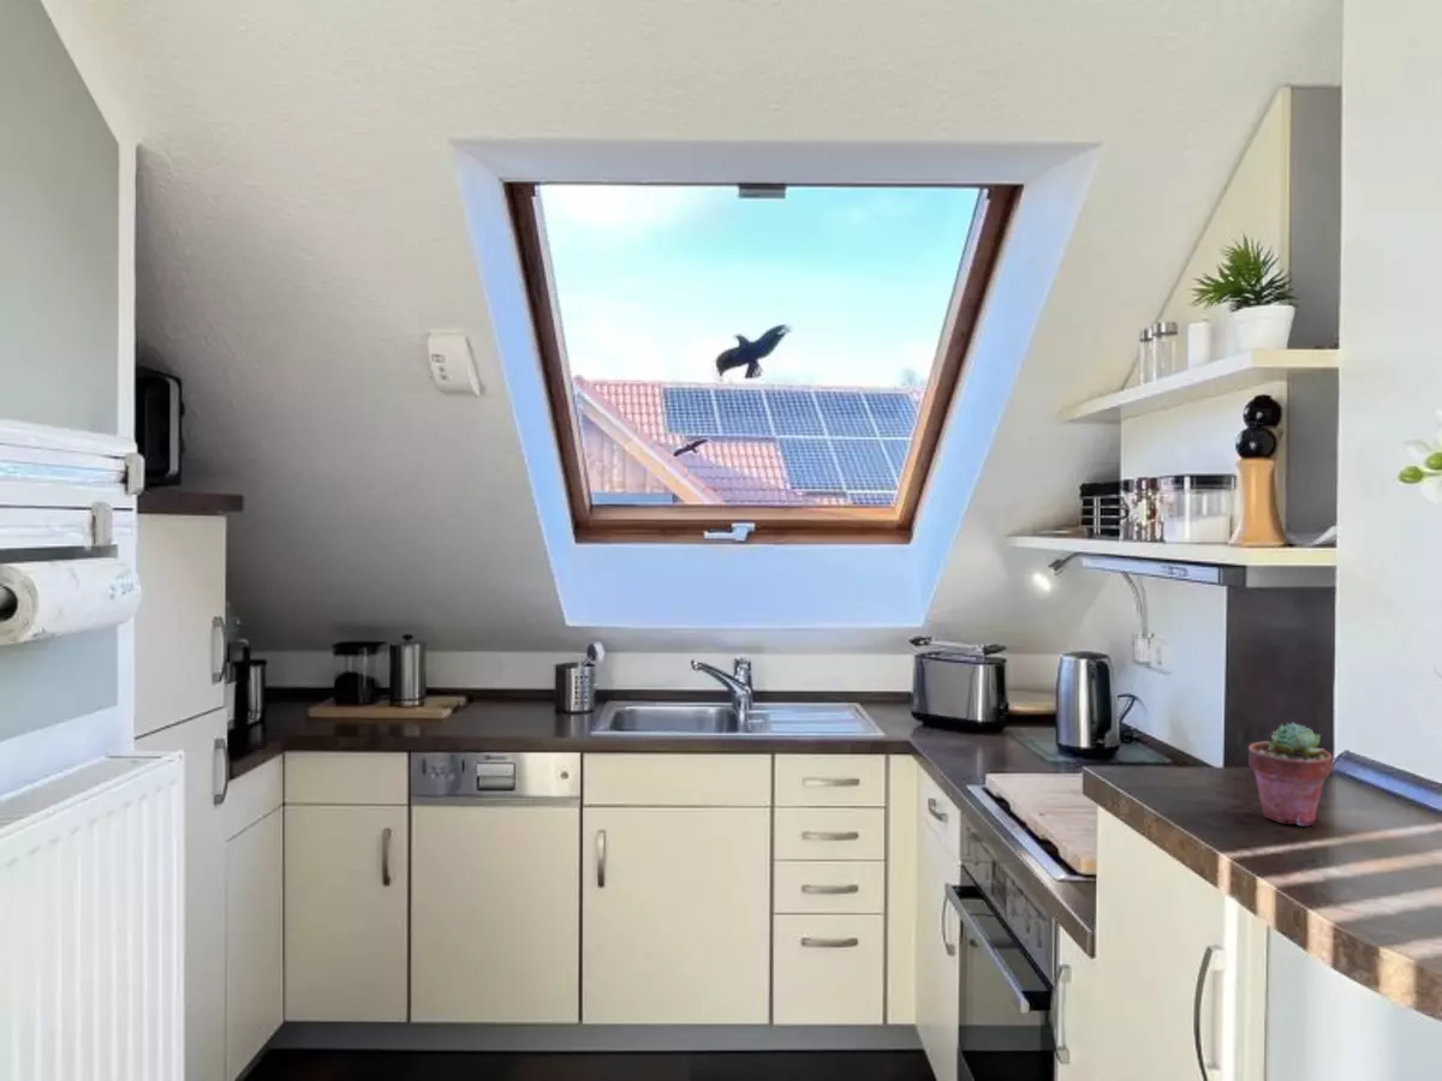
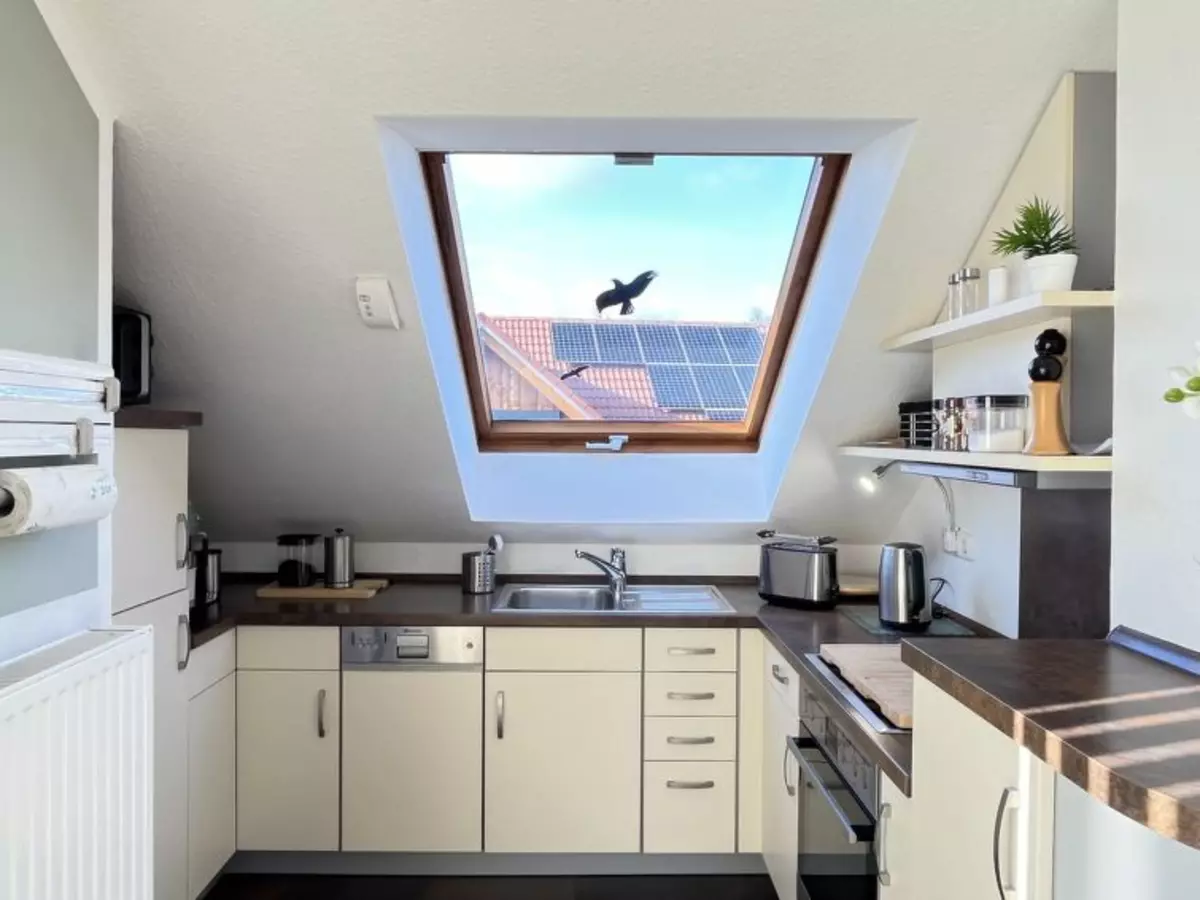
- potted succulent [1247,721,1334,828]
